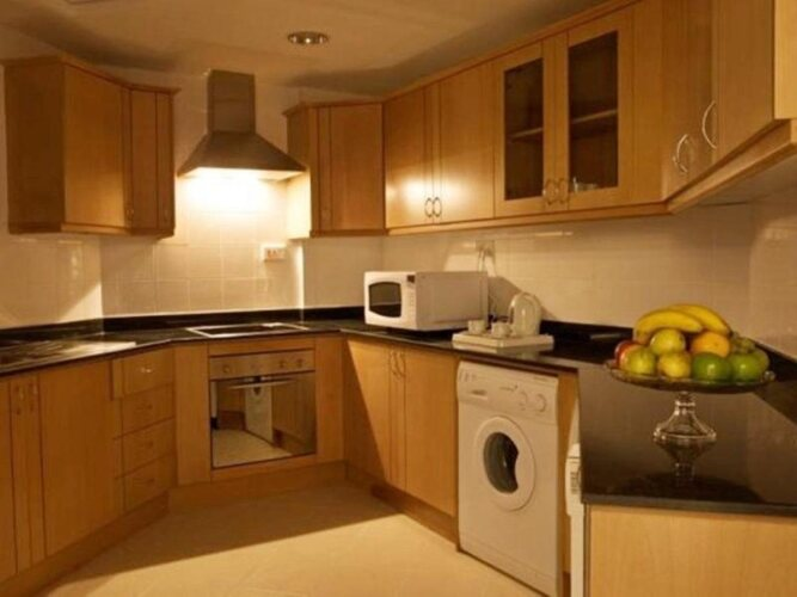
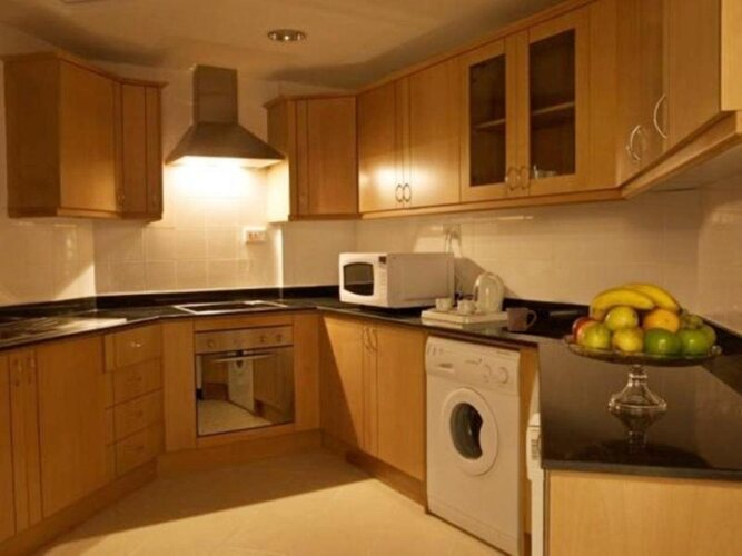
+ mug [505,307,537,332]
